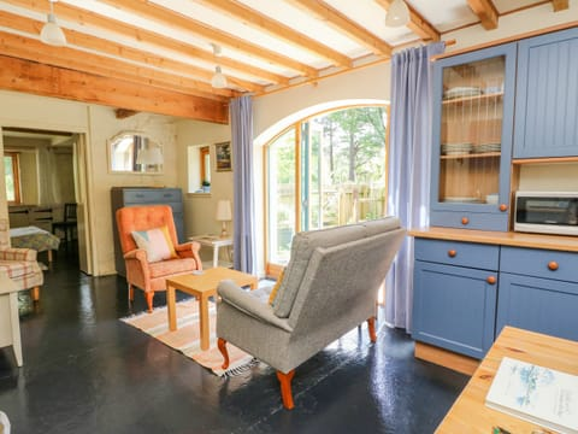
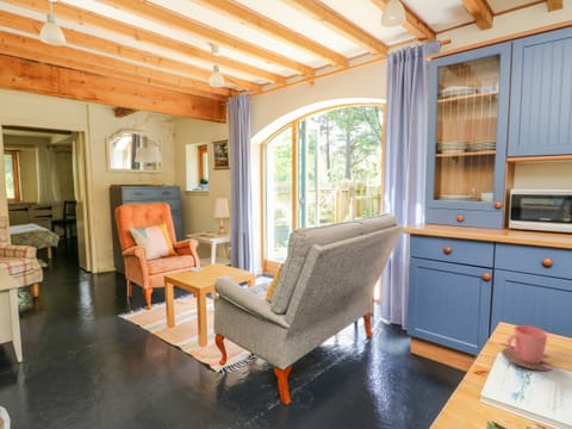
+ cup [500,324,553,372]
